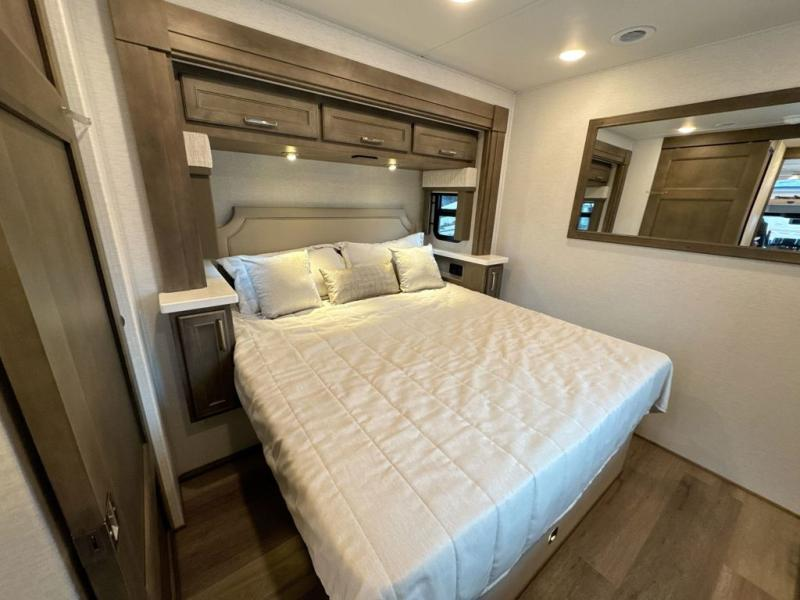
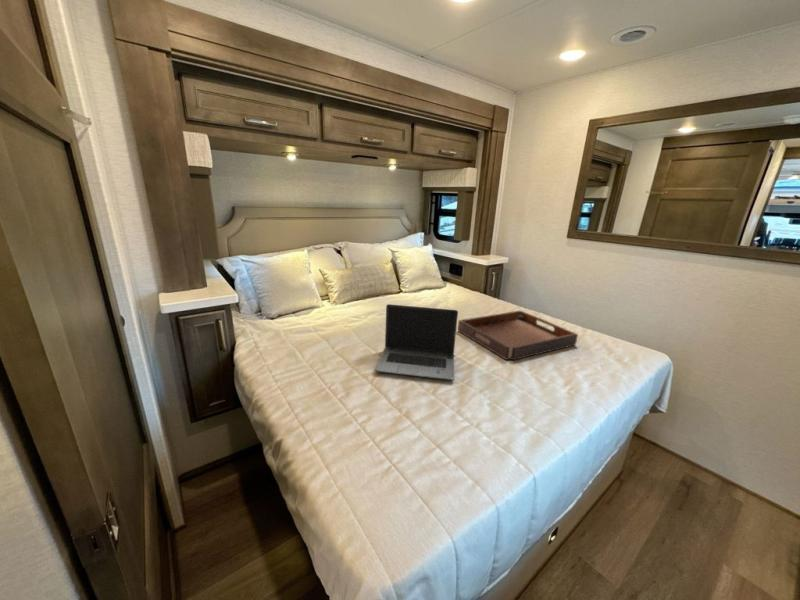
+ serving tray [457,310,579,361]
+ laptop computer [374,303,459,381]
